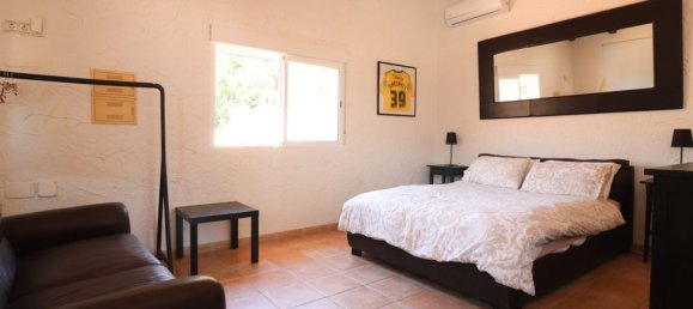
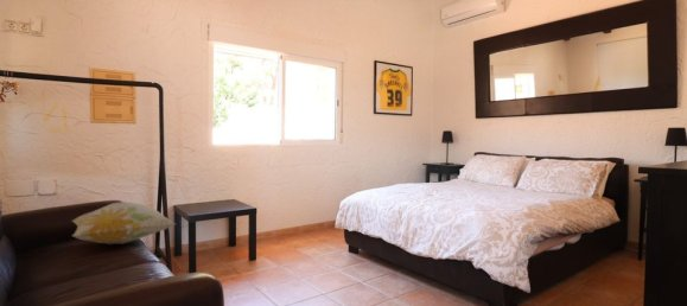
+ decorative pillow [70,200,176,246]
